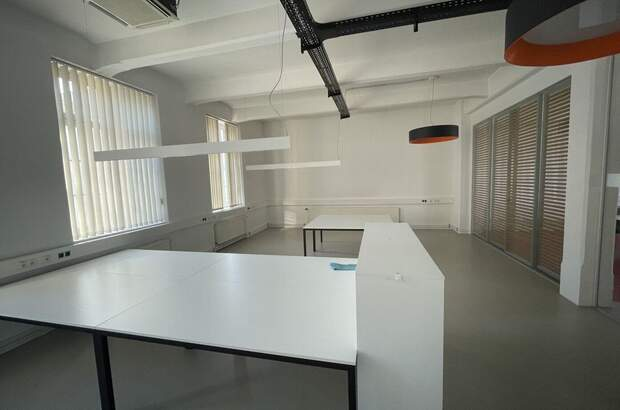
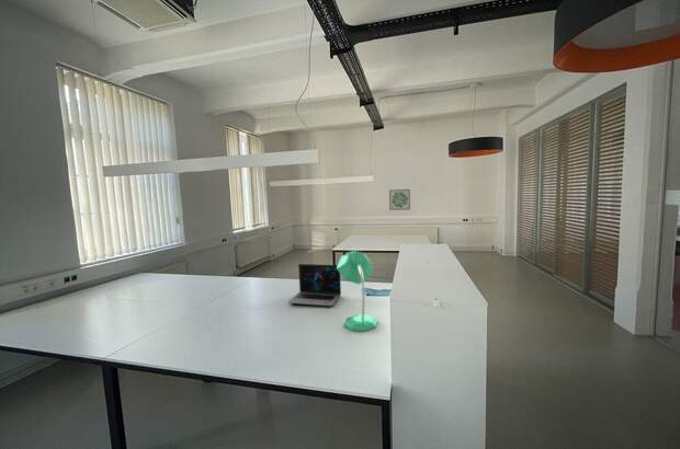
+ desk lamp [337,250,378,333]
+ wall art [388,188,411,211]
+ laptop [287,263,342,307]
